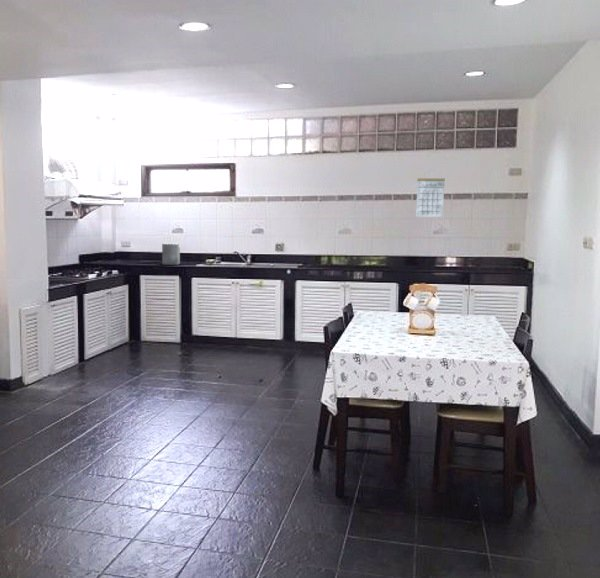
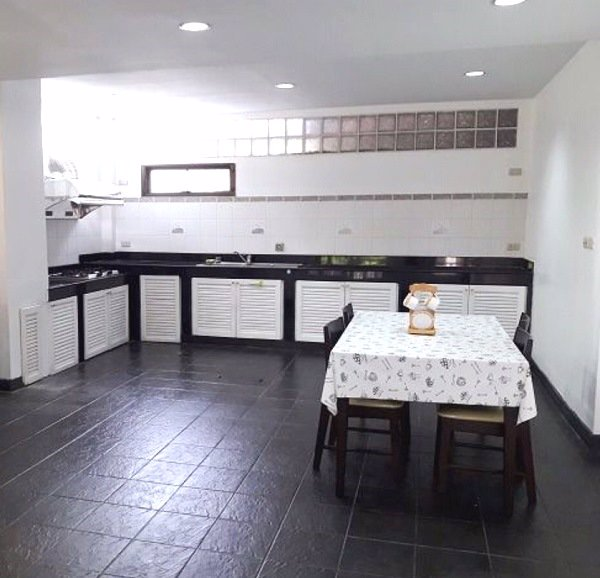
- calendar [415,168,446,218]
- knife block [161,233,181,266]
